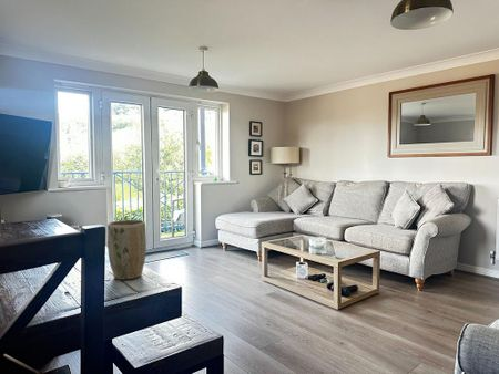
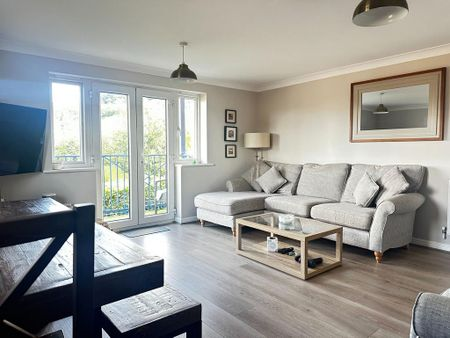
- plant pot [106,219,147,281]
